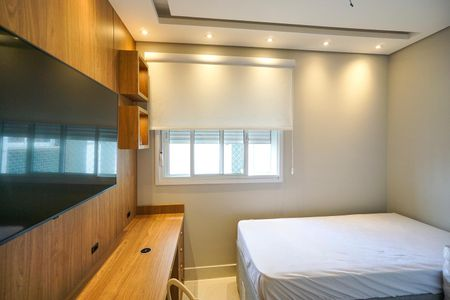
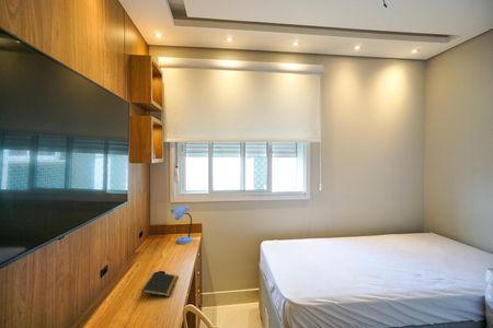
+ desk lamp [170,204,194,245]
+ notepad [140,271,180,300]
